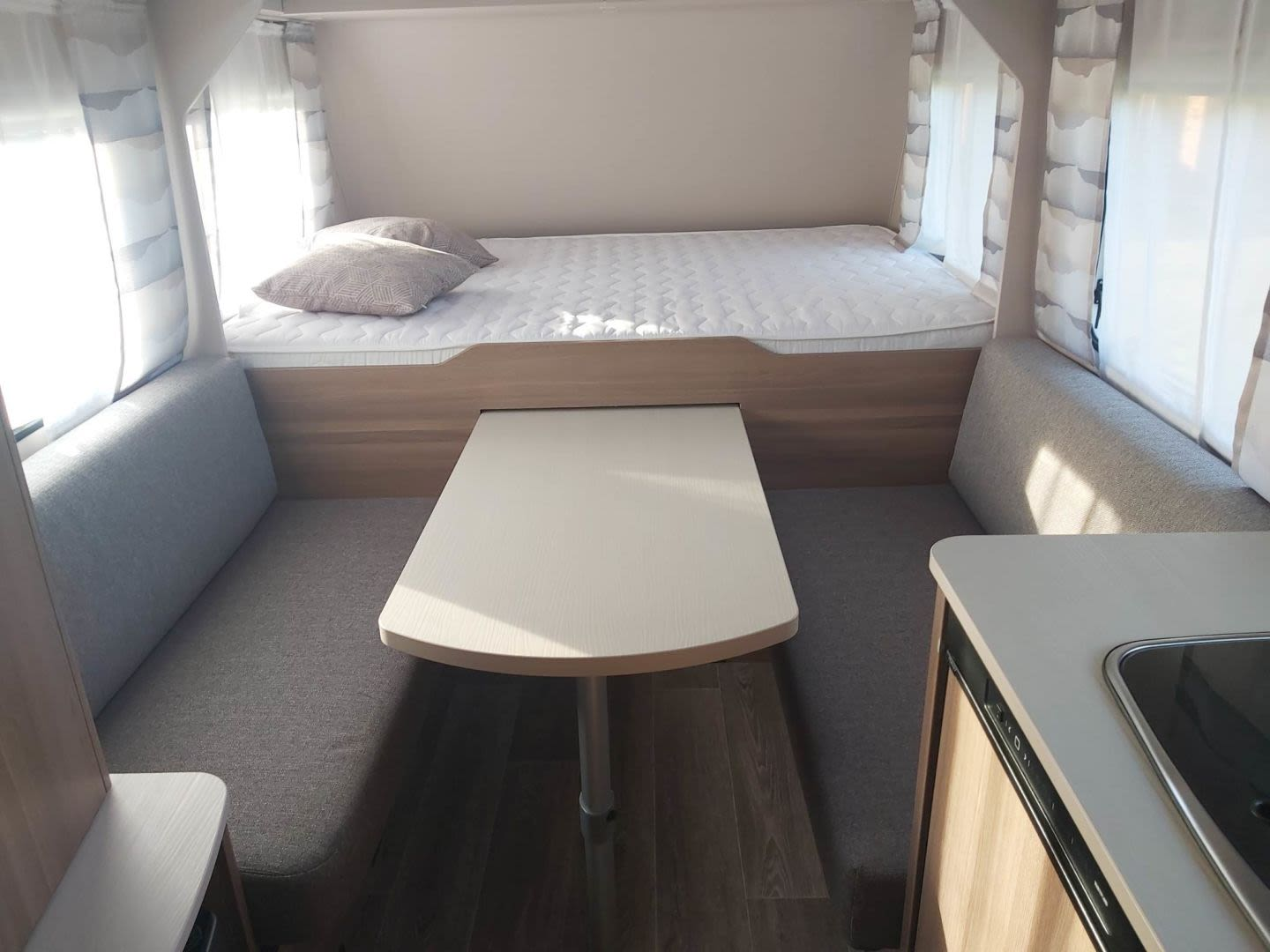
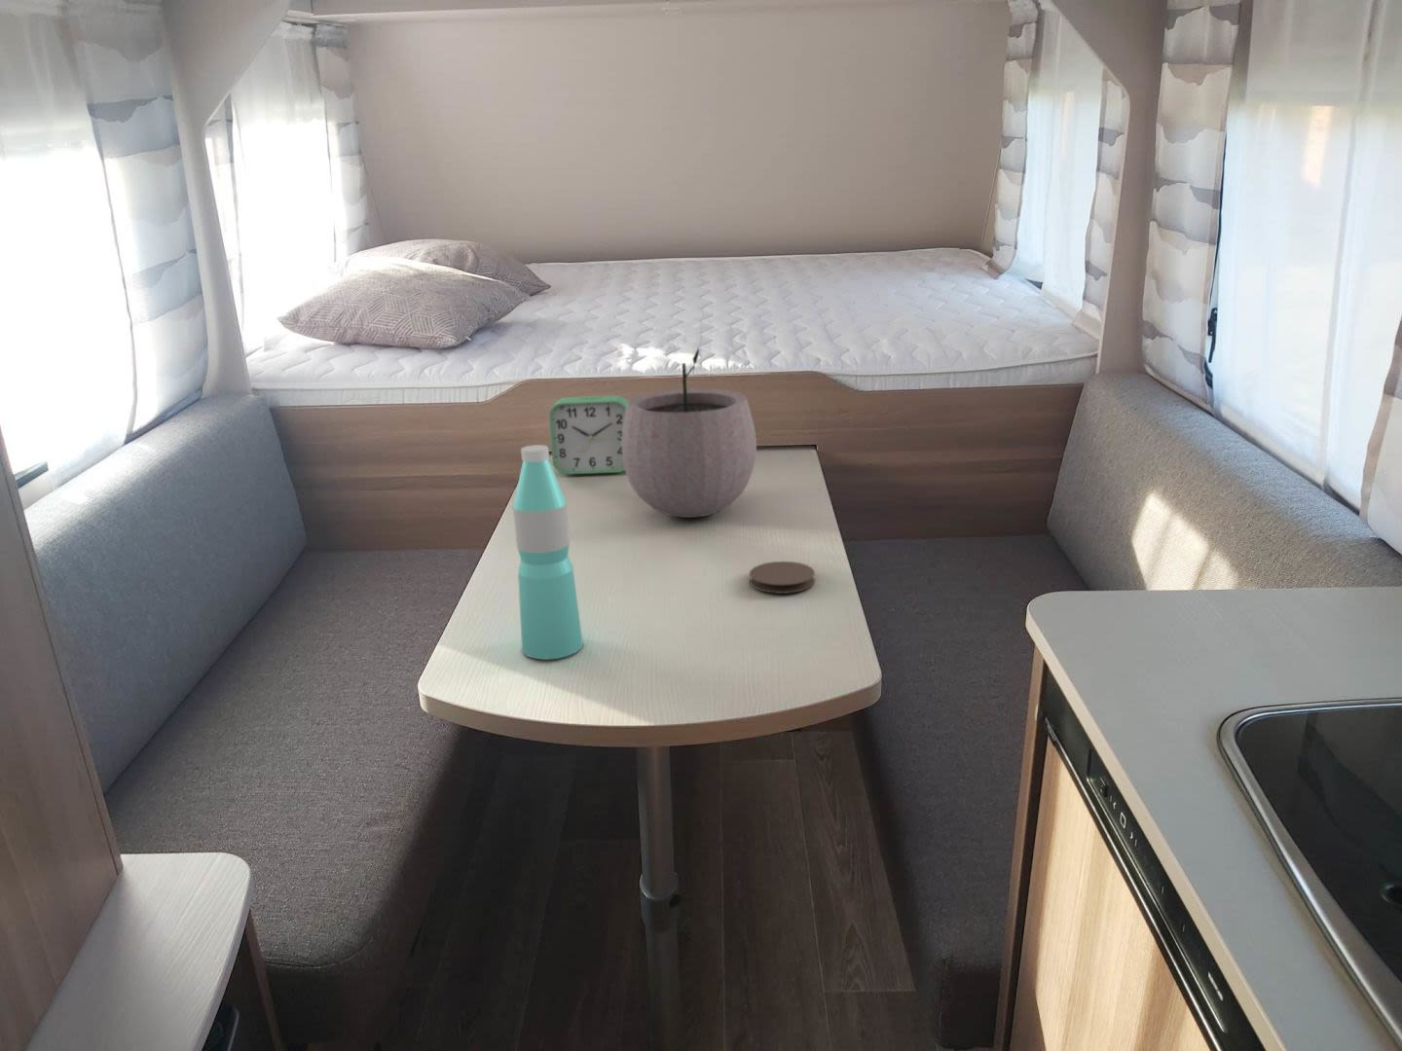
+ water bottle [512,444,584,661]
+ plant pot [622,349,757,519]
+ coaster [748,561,816,595]
+ alarm clock [549,394,628,476]
